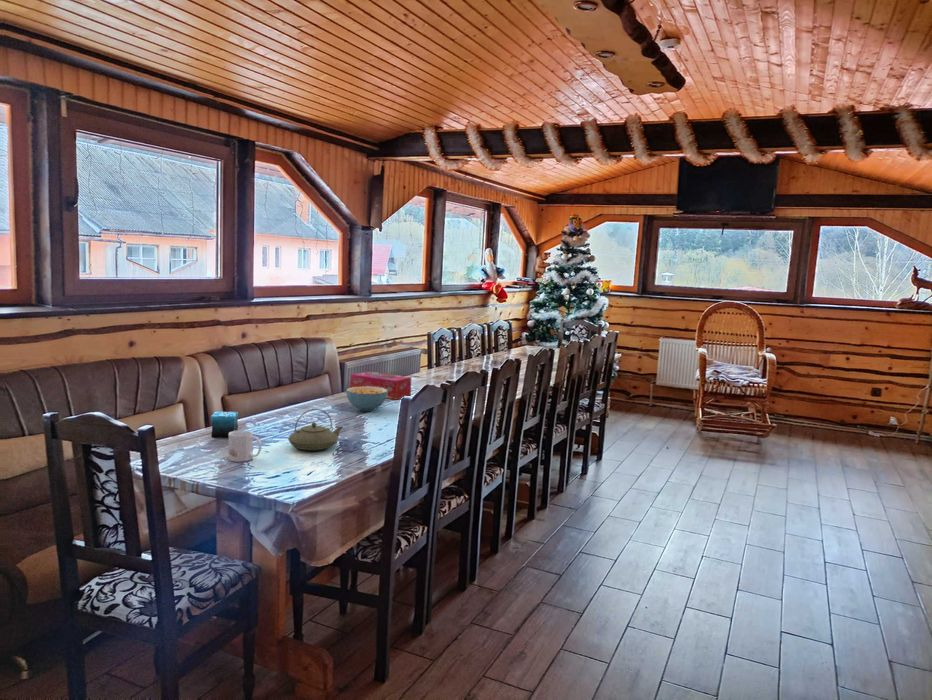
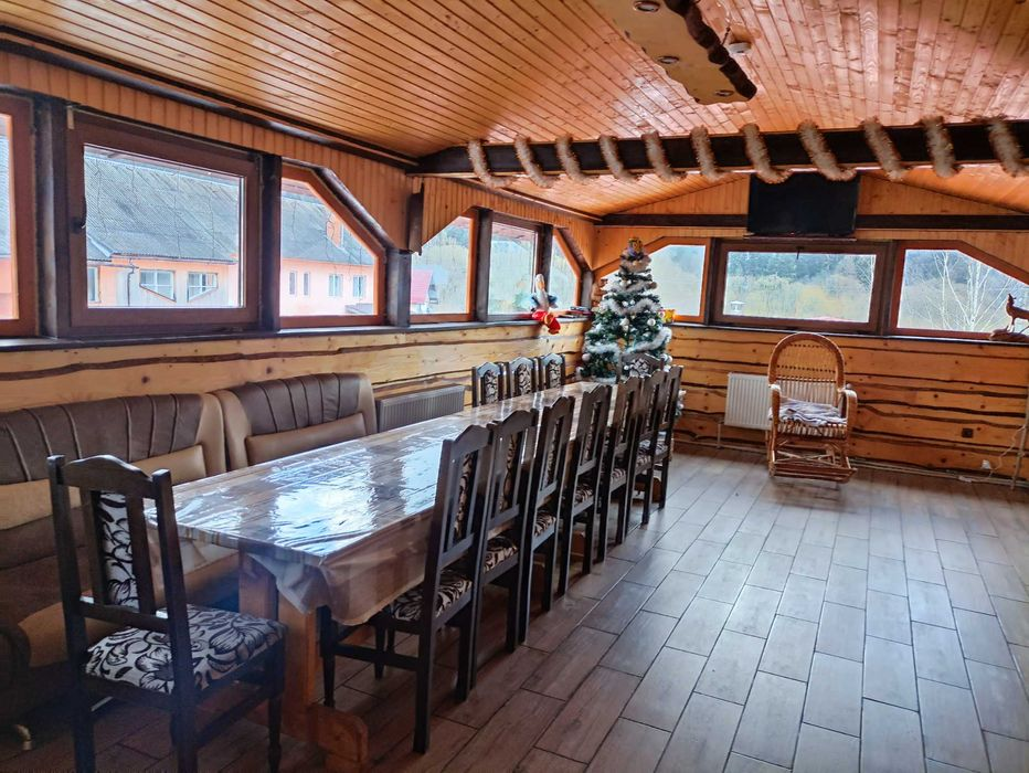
- mug [228,429,262,463]
- cereal bowl [345,386,388,412]
- tissue box [349,370,412,401]
- candle [210,410,239,438]
- teapot [287,408,344,451]
